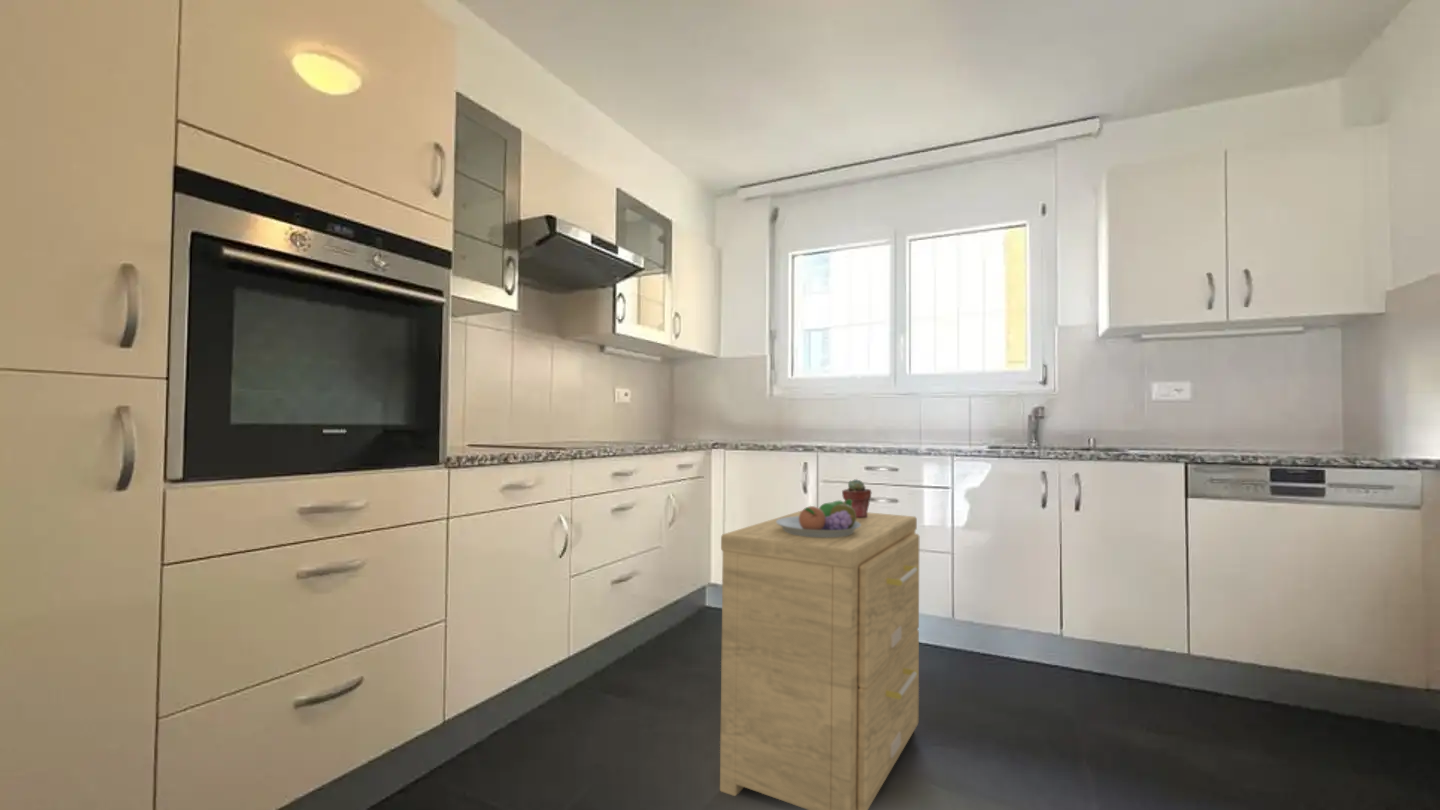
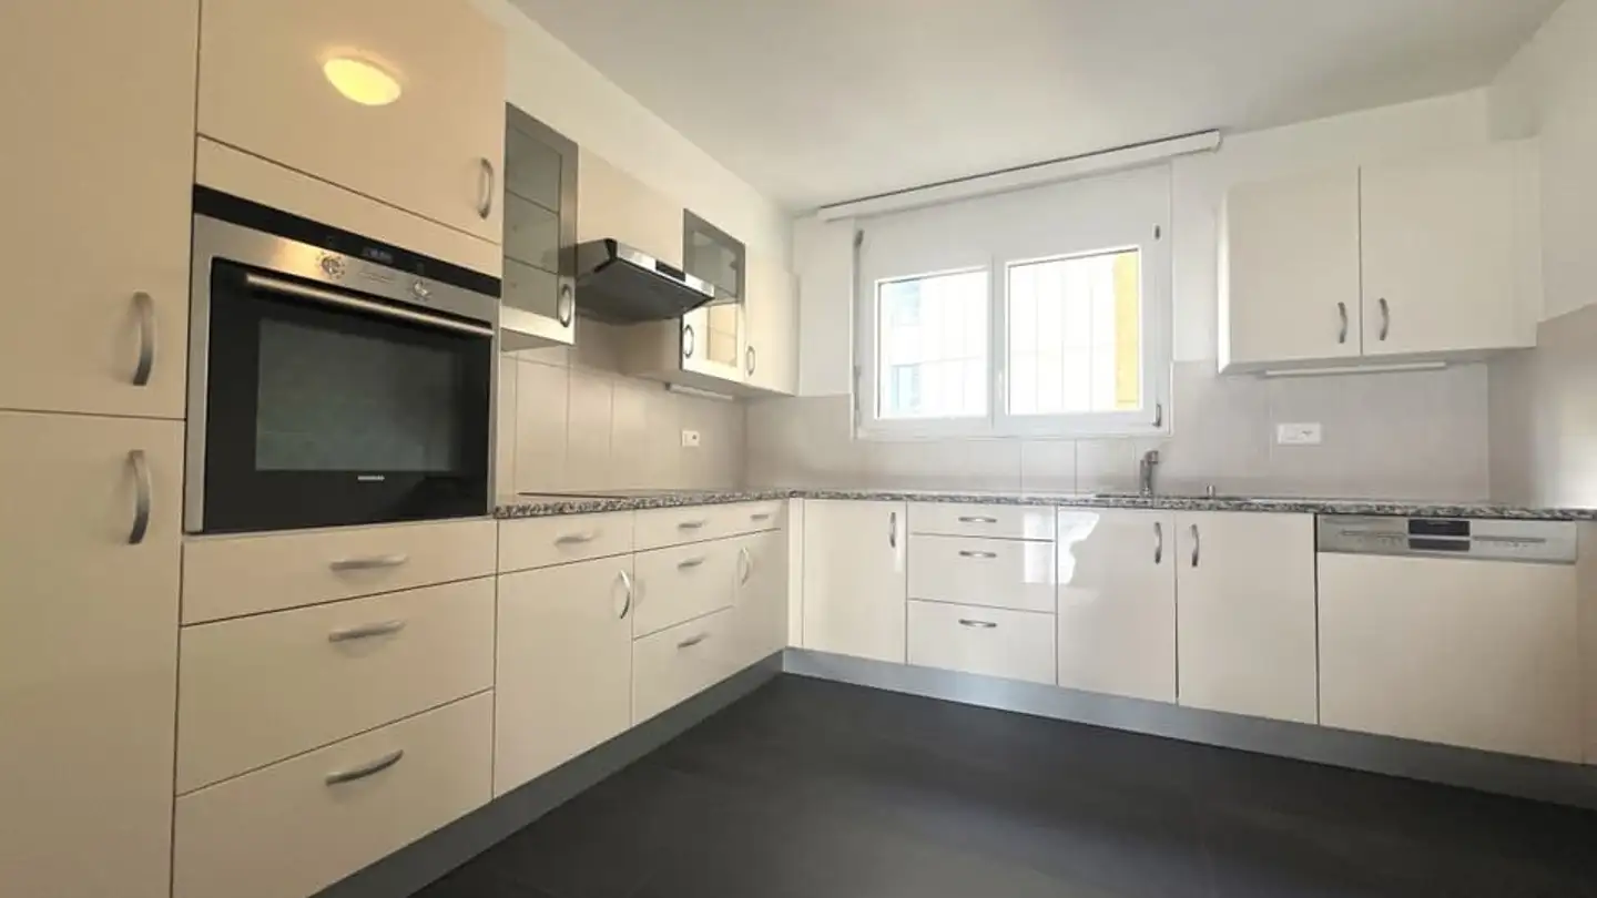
- fruit bowl [776,499,861,538]
- side table [719,510,920,810]
- potted succulent [841,478,872,518]
